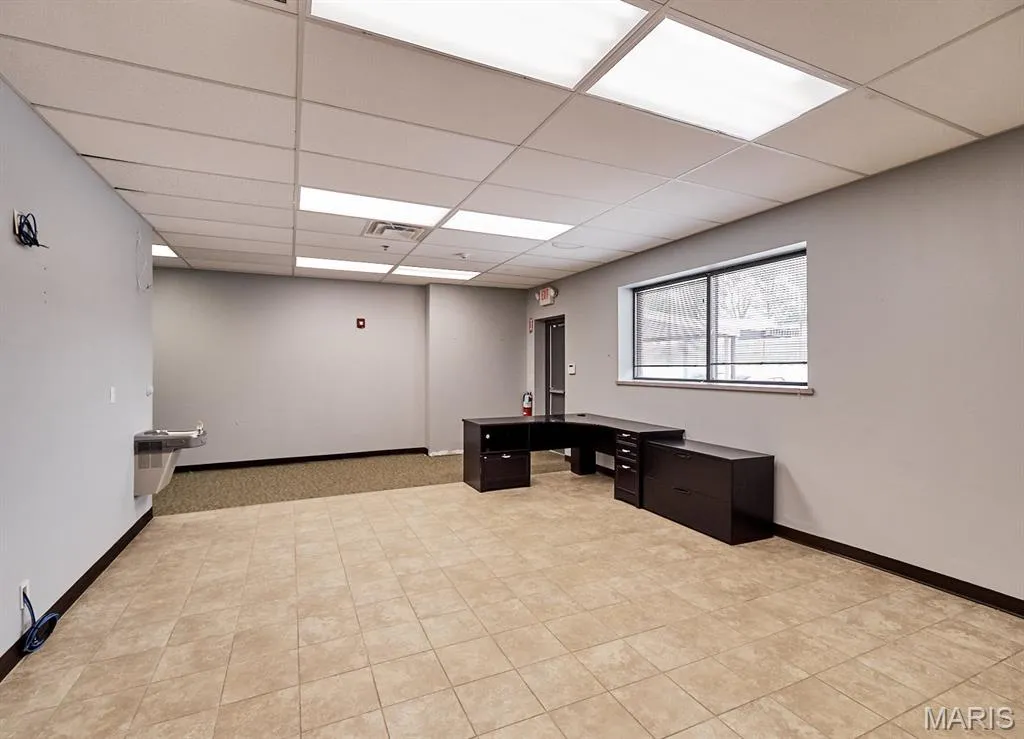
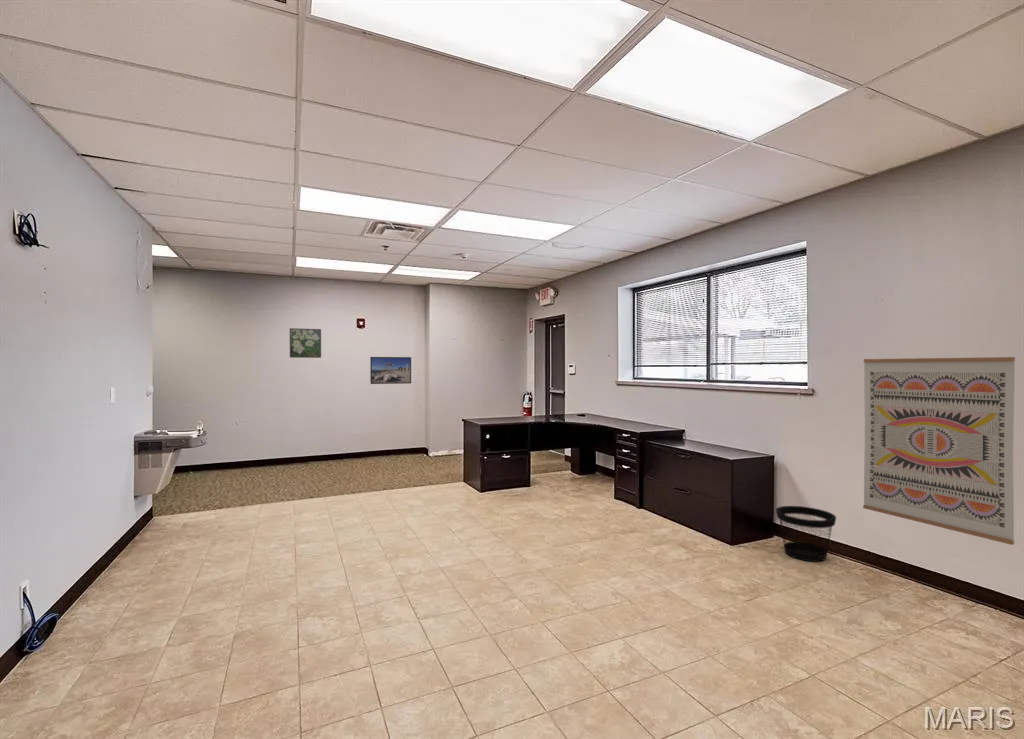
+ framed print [369,356,412,385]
+ wastebasket [775,505,837,563]
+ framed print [289,327,322,359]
+ wall art [862,356,1016,546]
